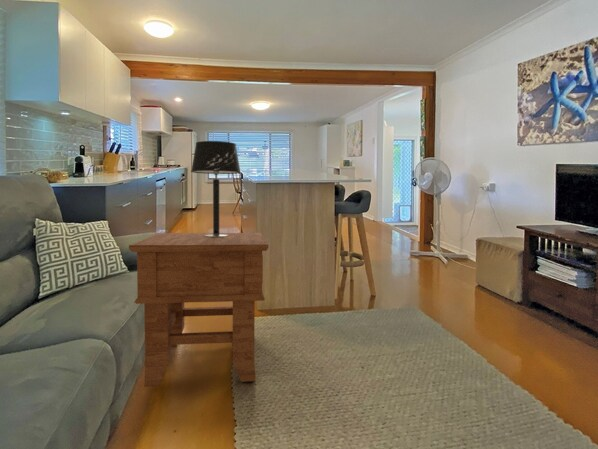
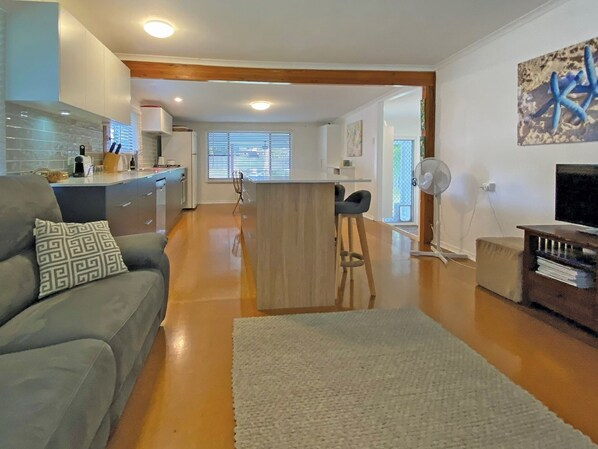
- side table [128,232,269,388]
- table lamp [190,140,242,237]
